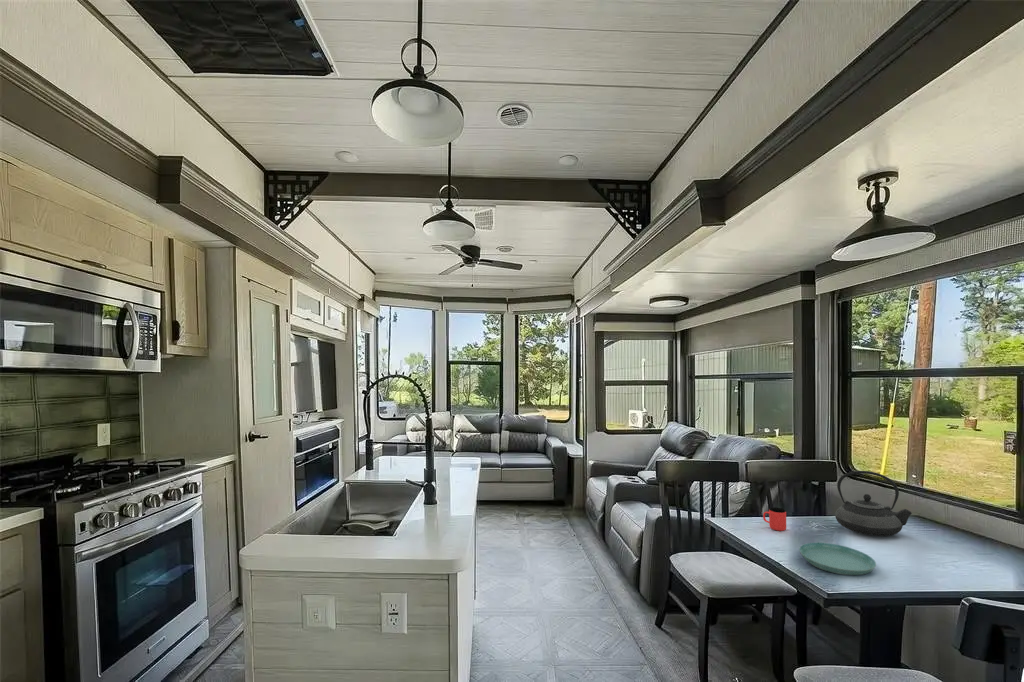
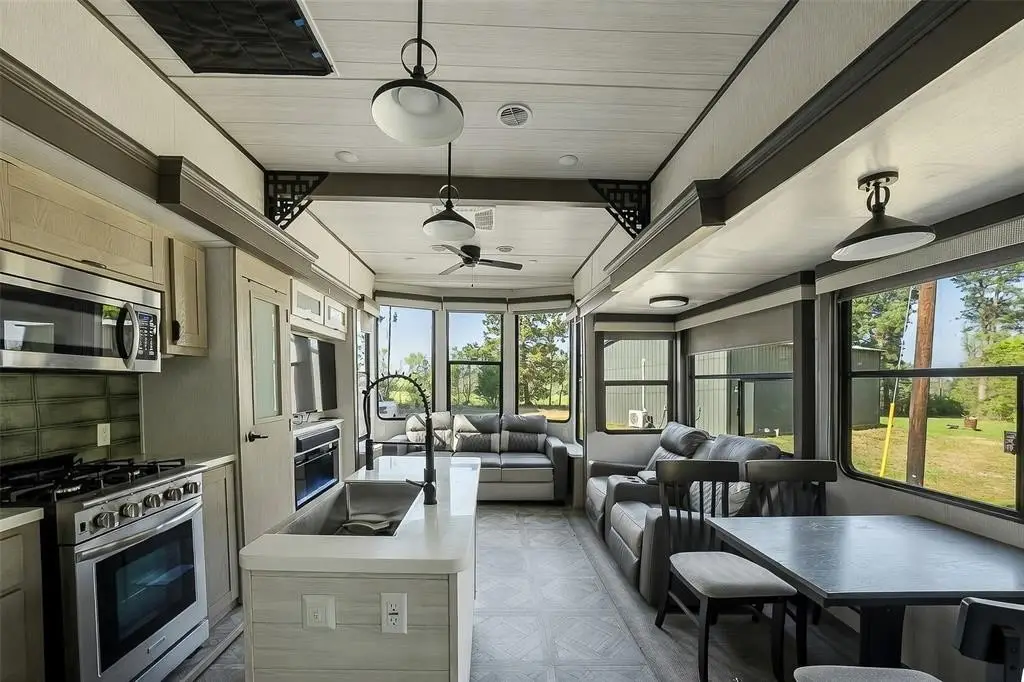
- saucer [798,542,877,576]
- cup [762,506,787,532]
- teapot [834,470,913,537]
